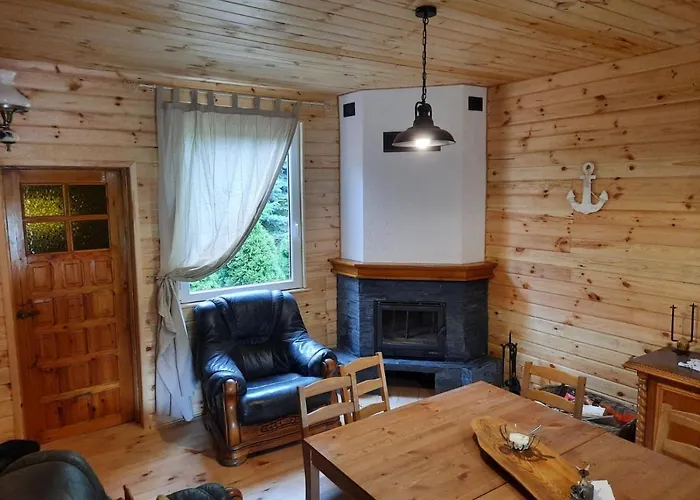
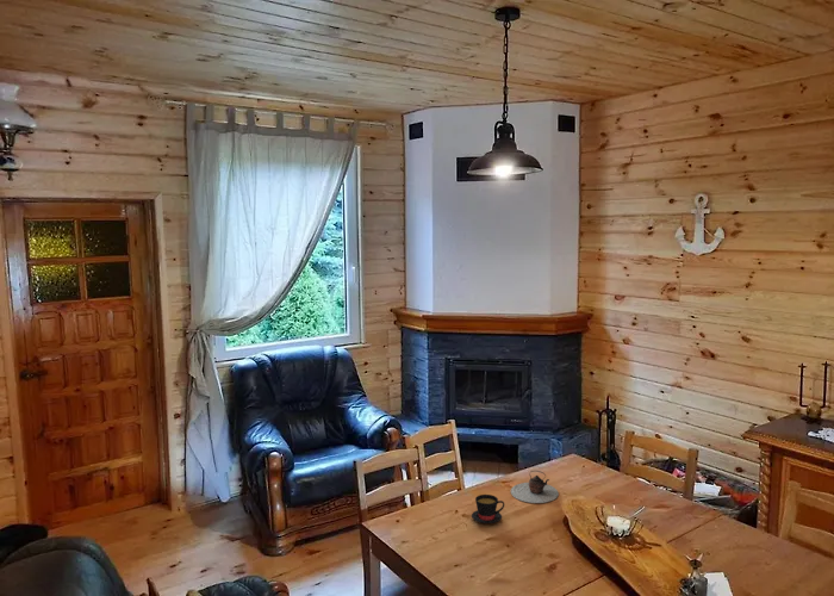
+ teapot [510,470,560,504]
+ teacup [471,493,505,524]
